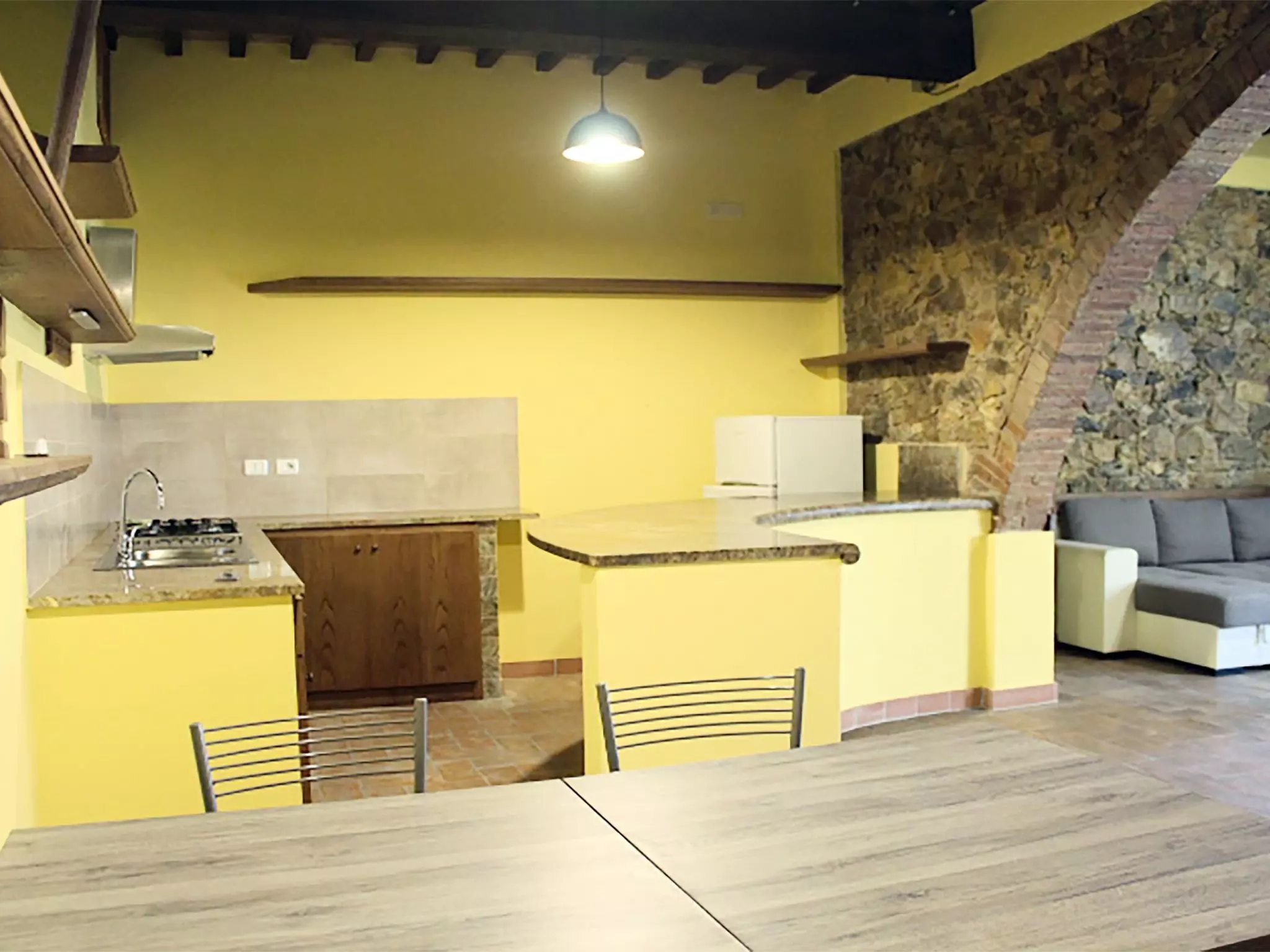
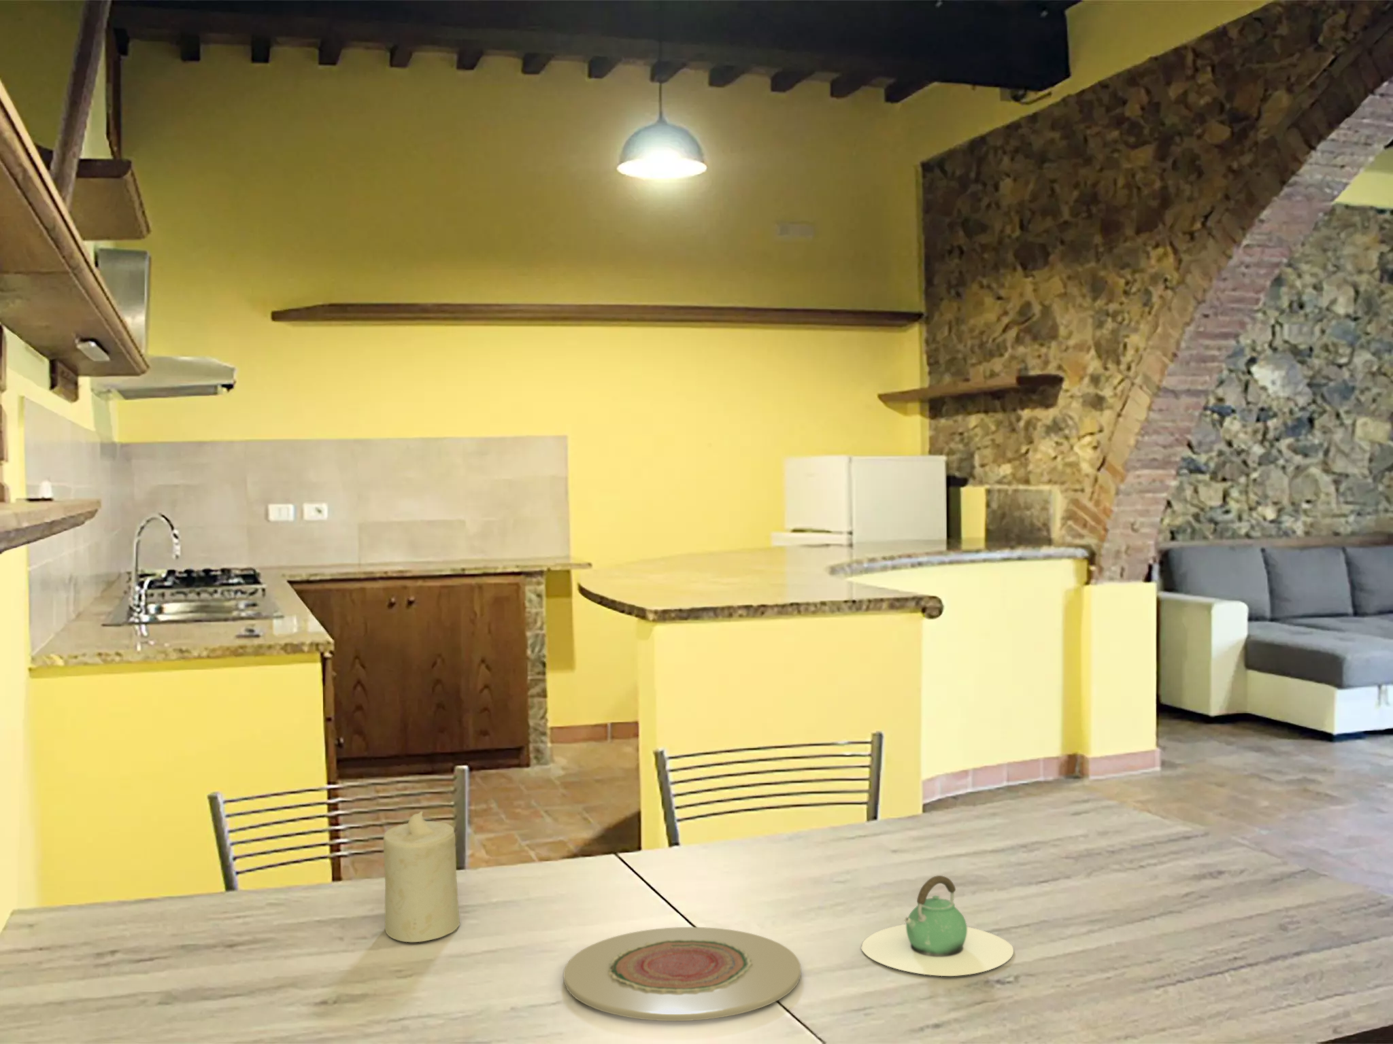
+ teapot [860,875,1015,977]
+ plate [563,927,802,1022]
+ candle [383,810,461,943]
